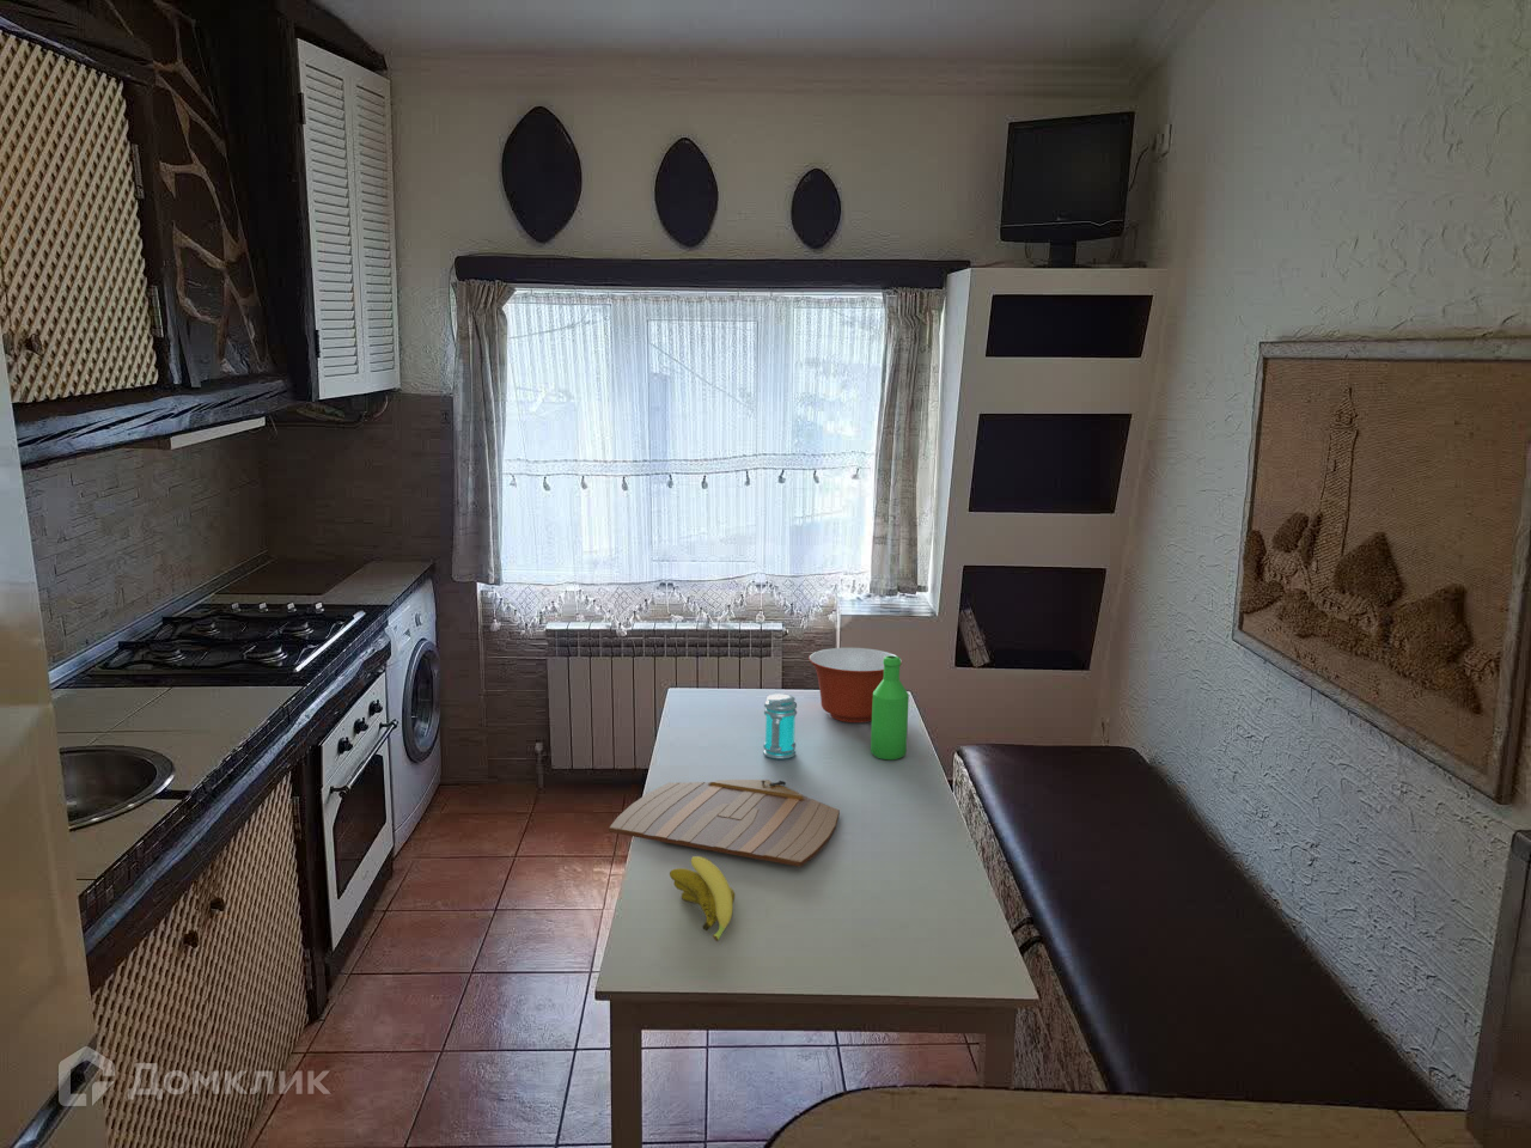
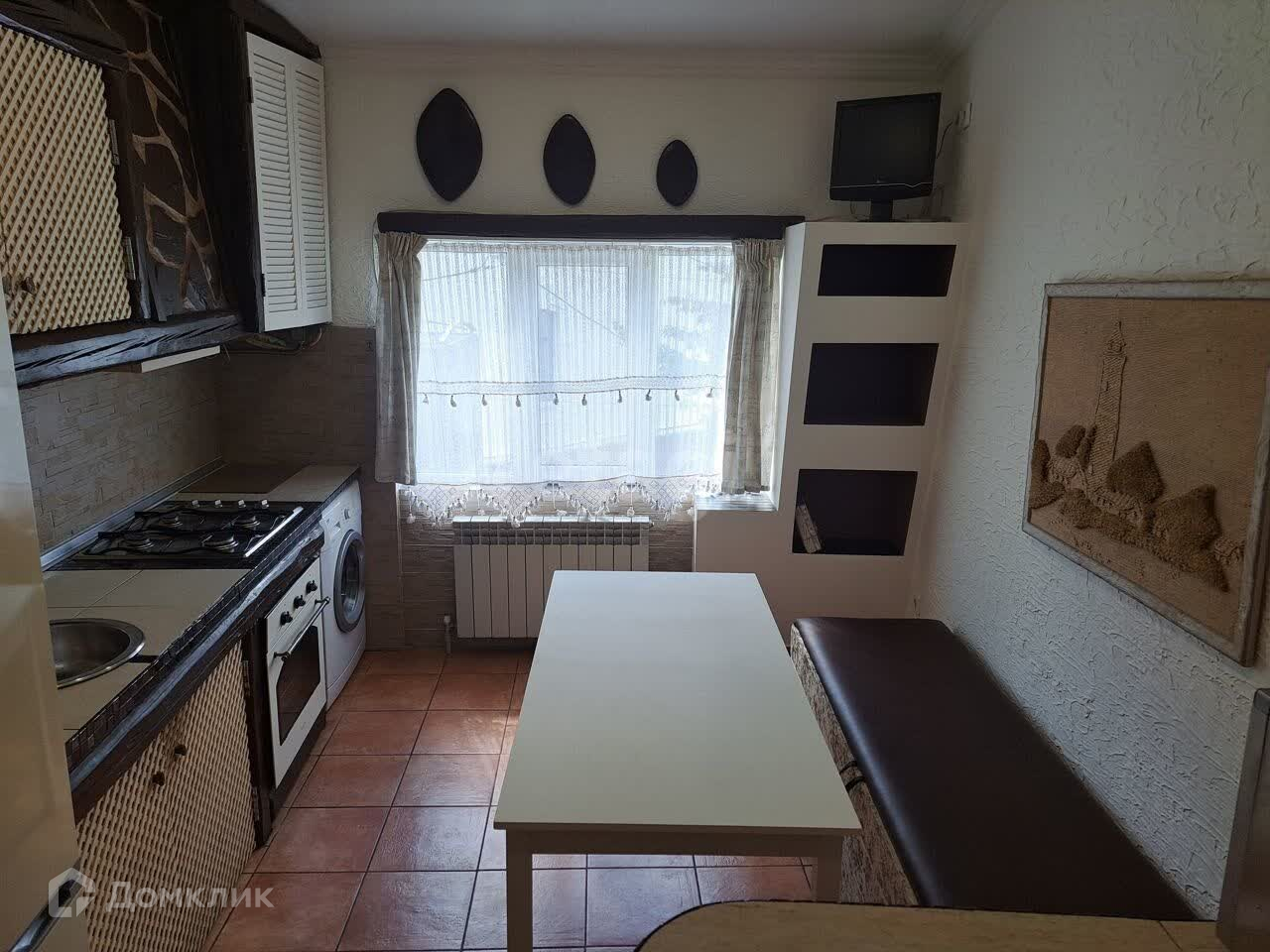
- bottle [869,655,910,761]
- cutting board [608,779,841,868]
- mixing bowl [808,646,903,724]
- banana [669,855,737,942]
- jar [762,692,798,761]
